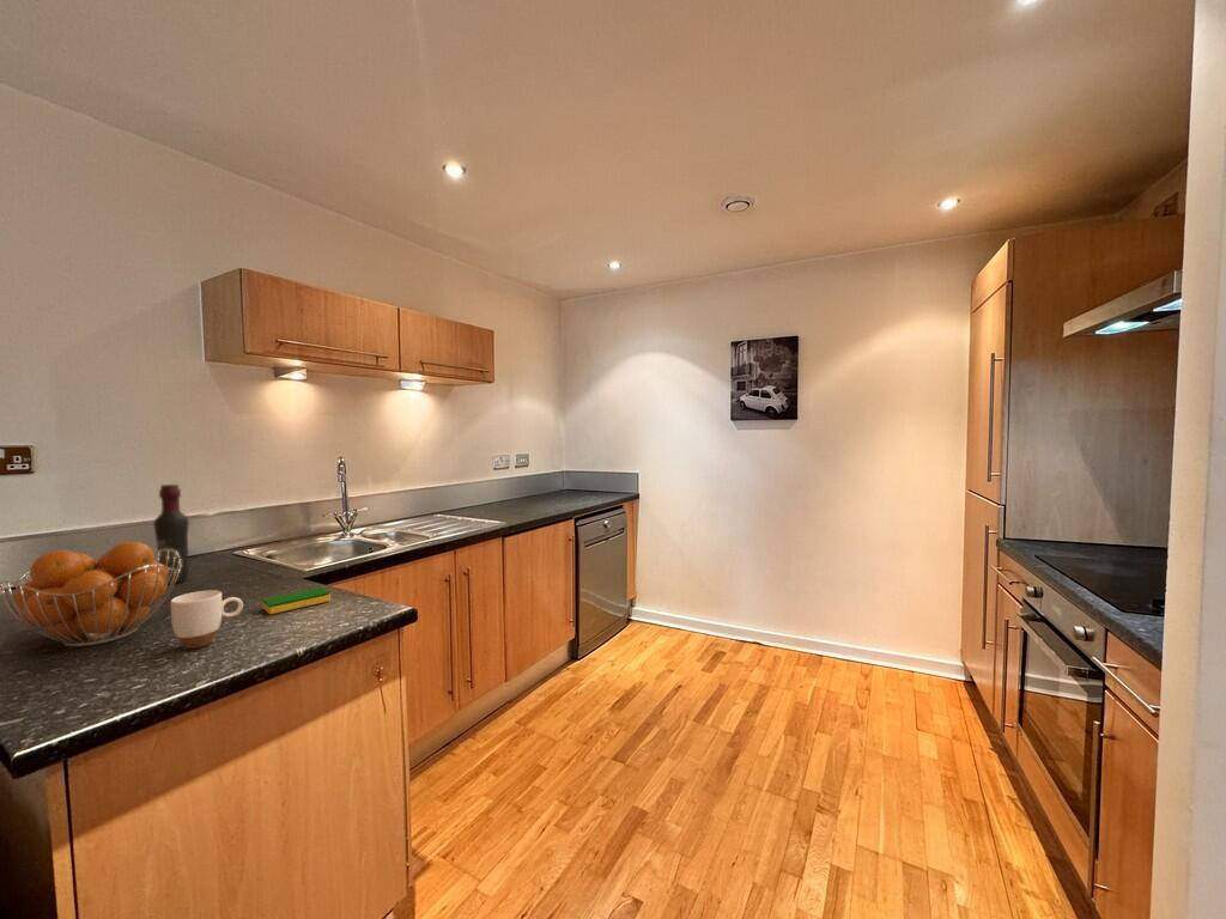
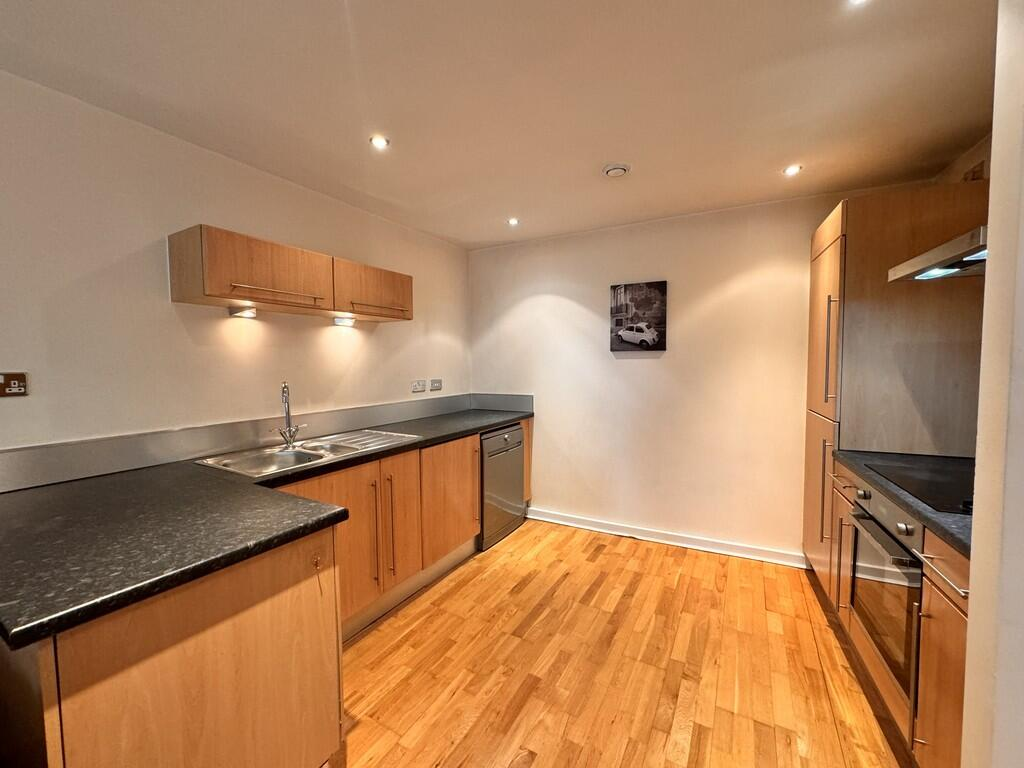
- dish sponge [261,586,332,615]
- wine bottle [152,483,190,585]
- fruit basket [0,541,182,649]
- mug [169,589,244,650]
